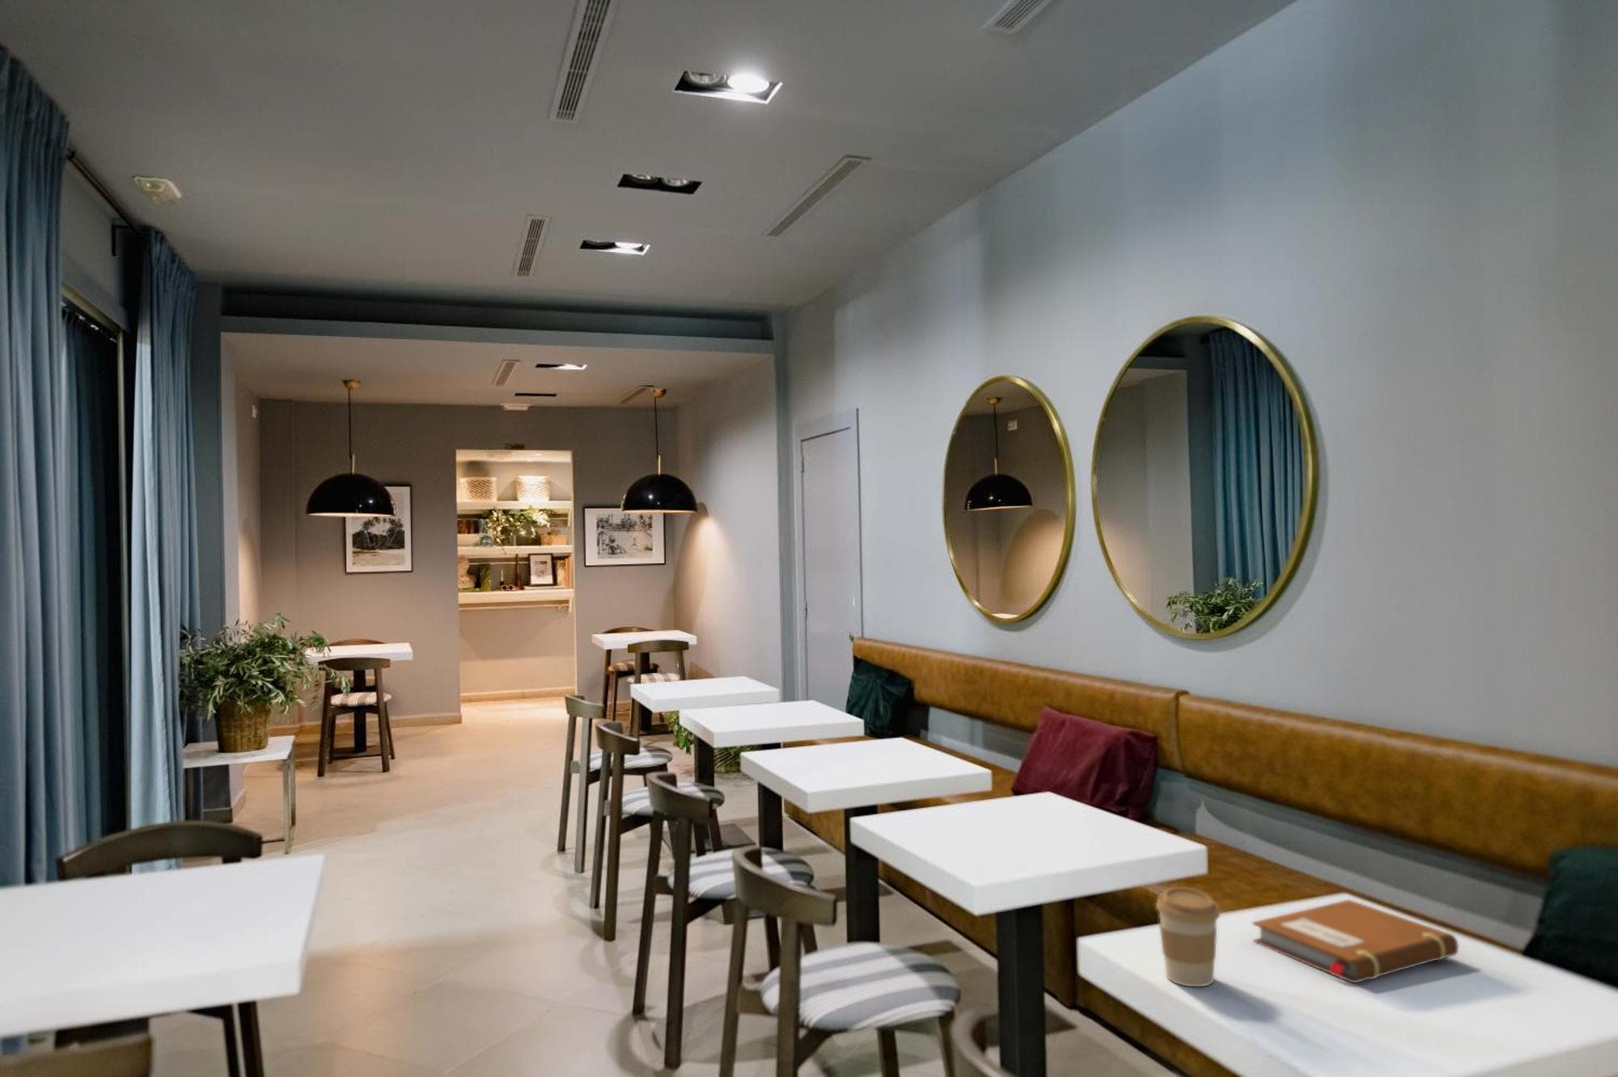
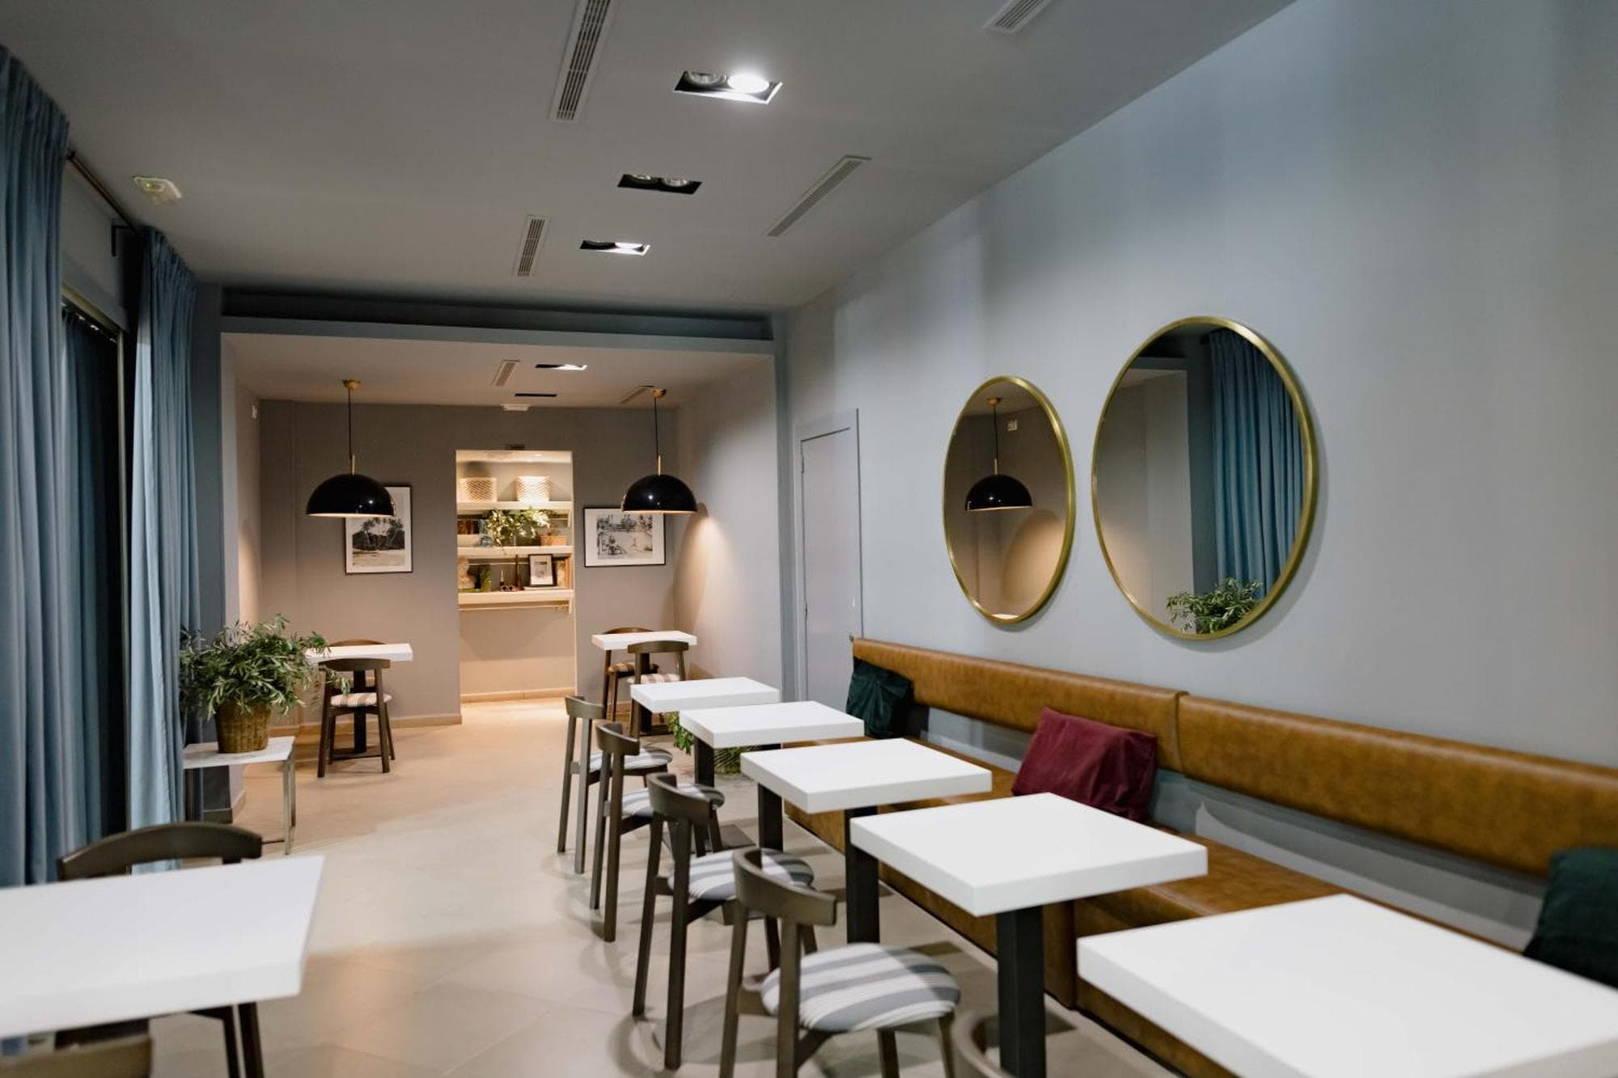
- coffee cup [1155,886,1221,987]
- notebook [1252,898,1459,984]
